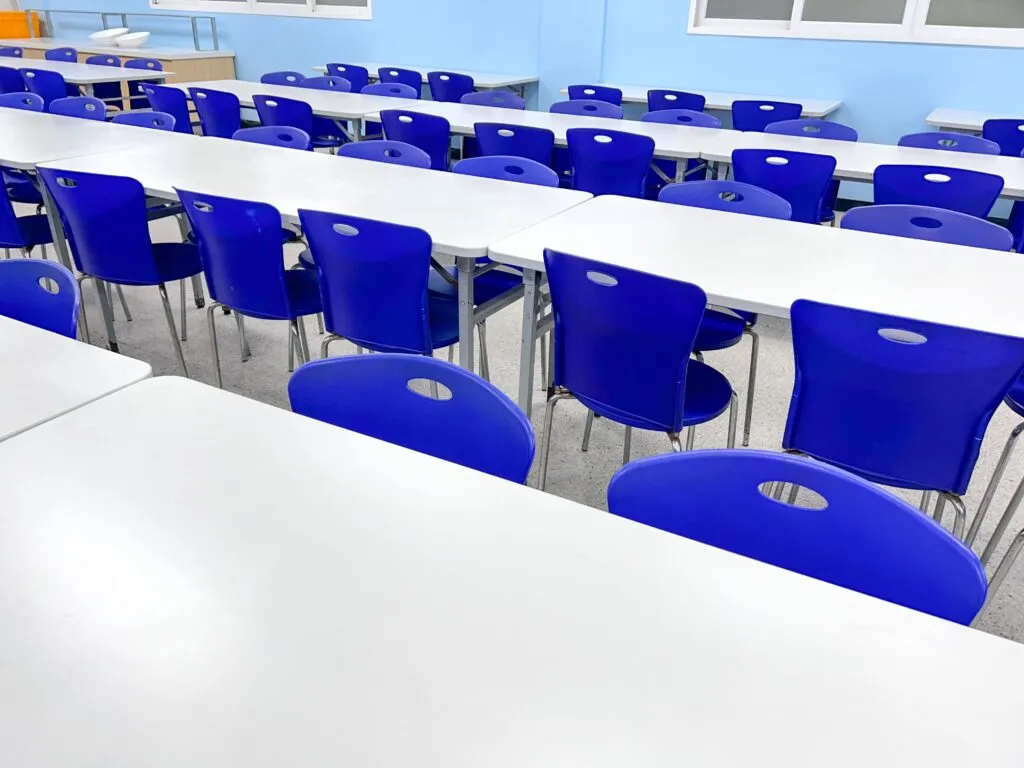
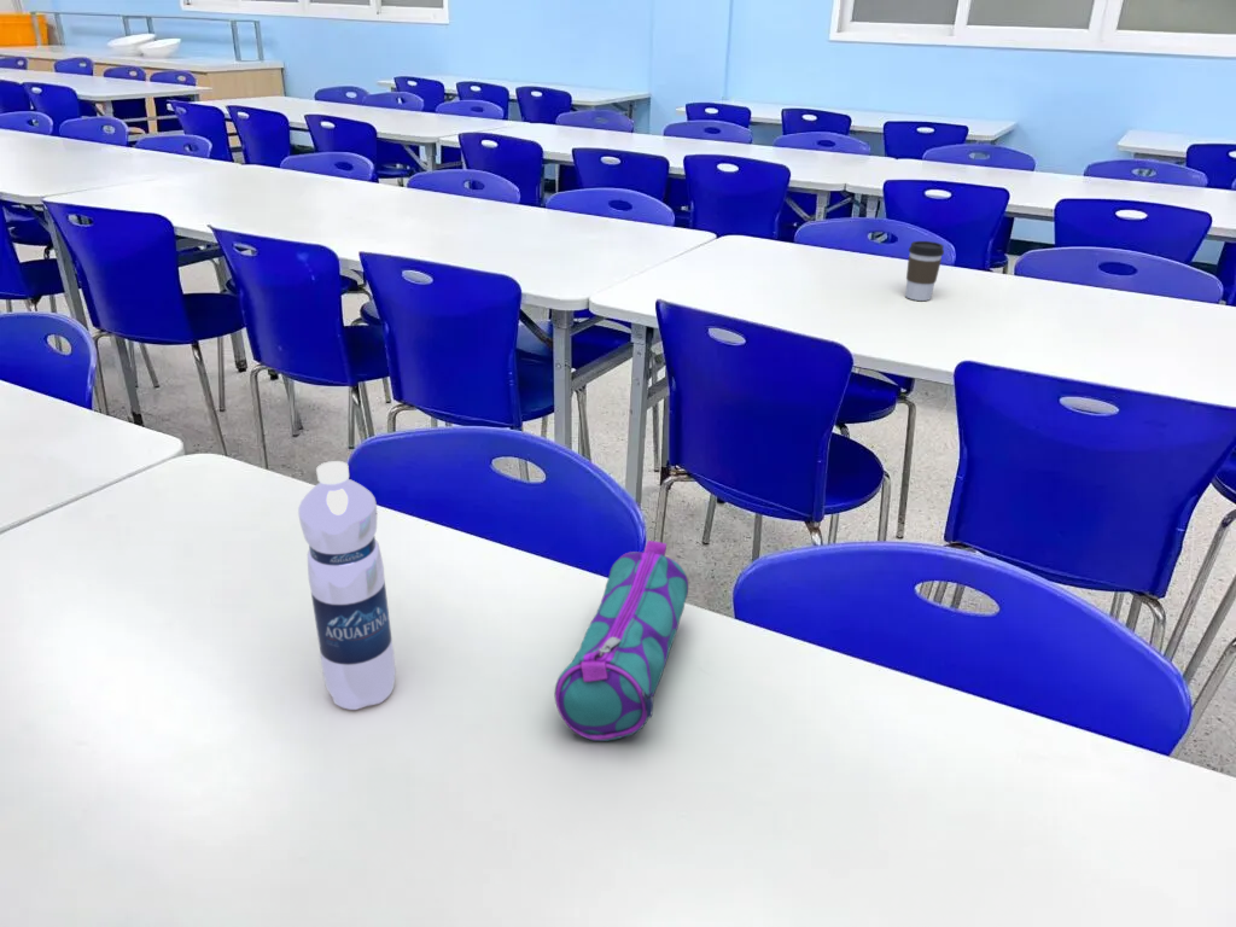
+ water bottle [297,460,397,711]
+ coffee cup [904,240,945,302]
+ pencil case [553,540,689,742]
